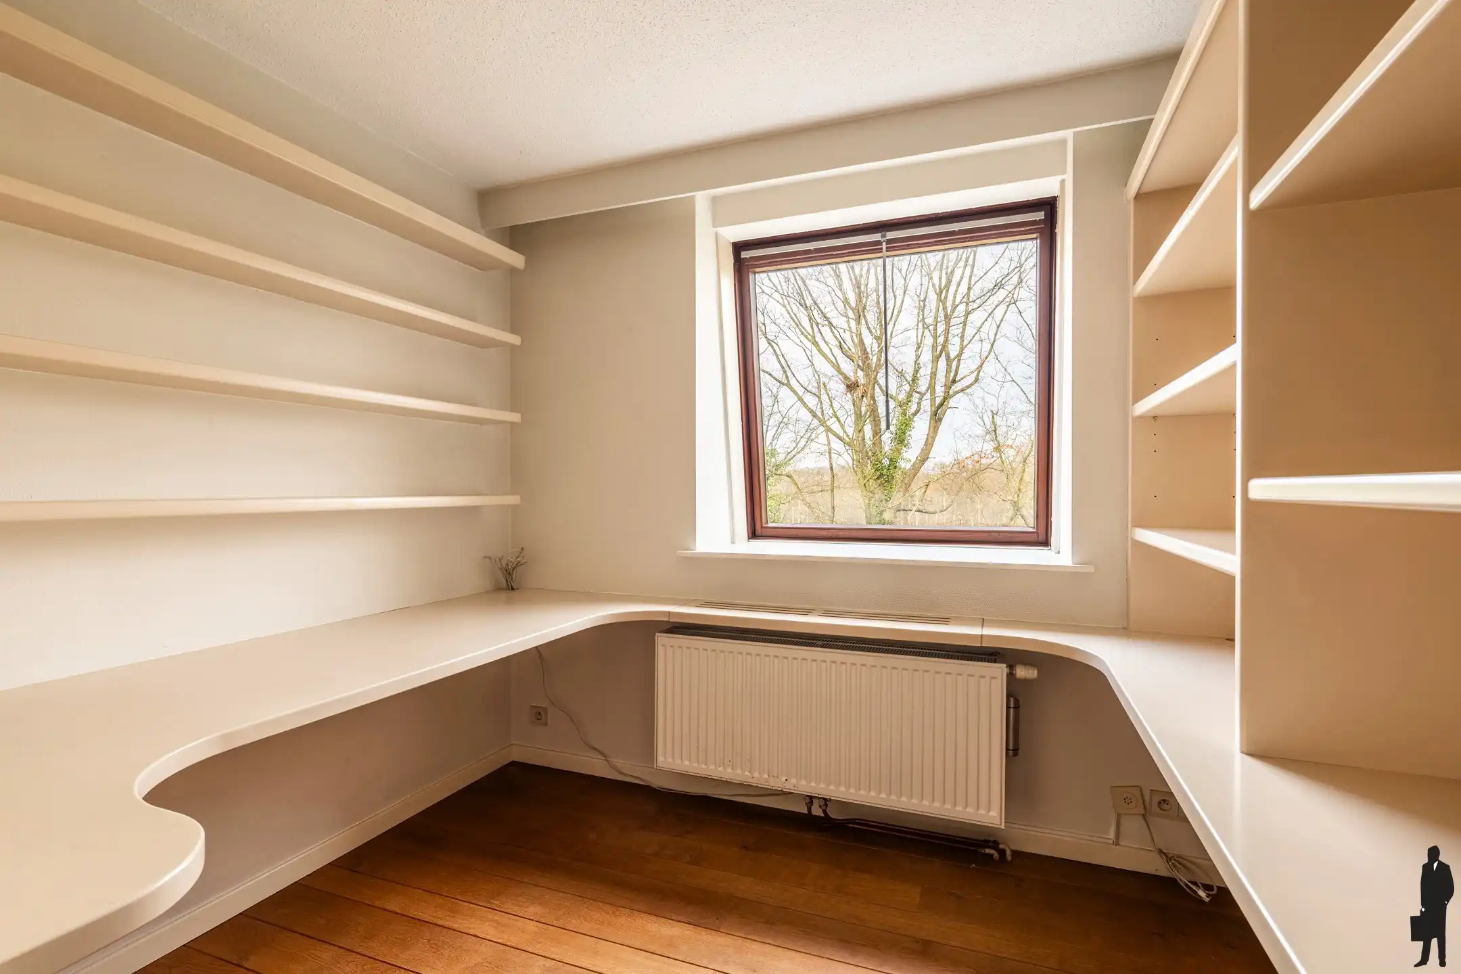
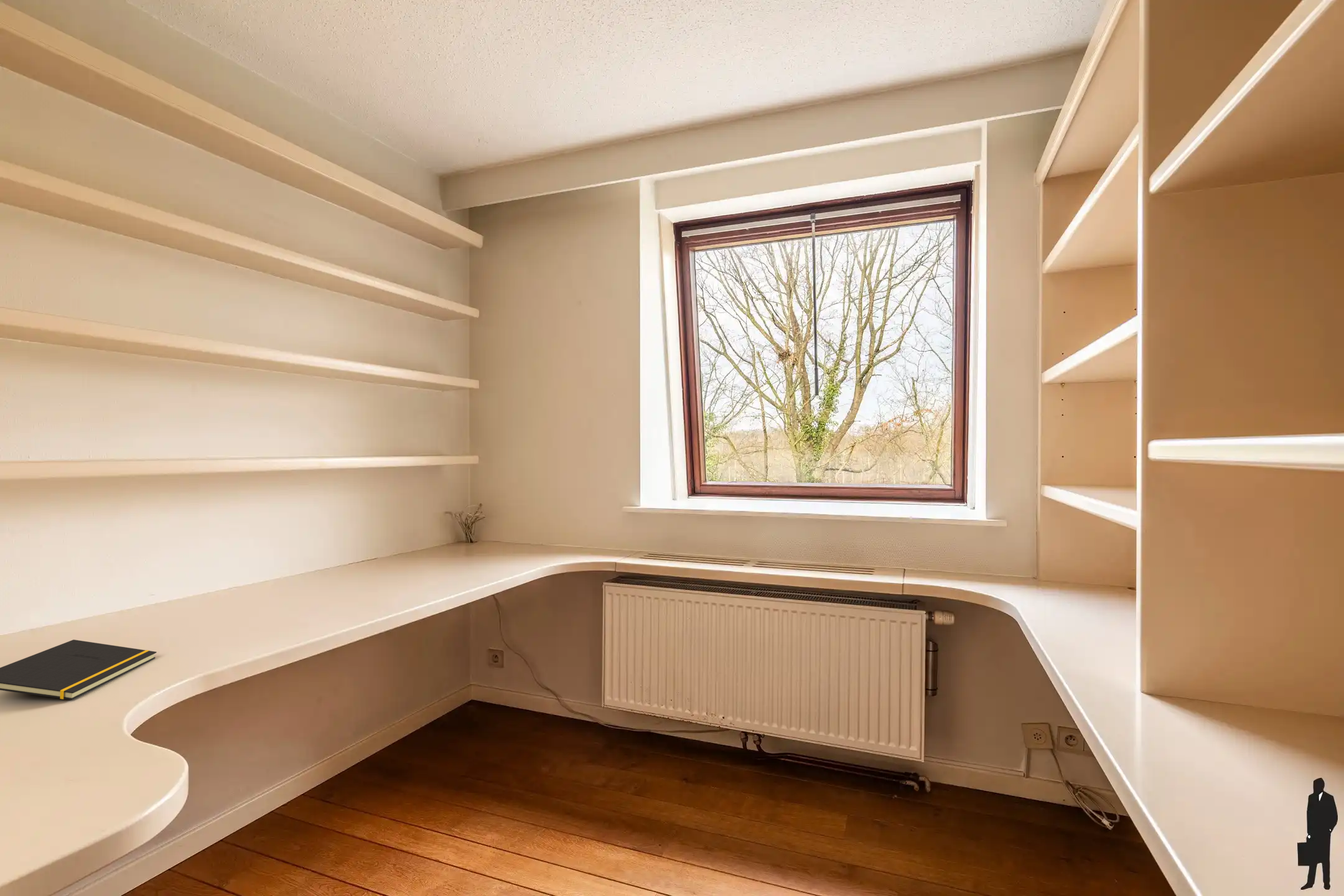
+ notepad [0,639,157,700]
